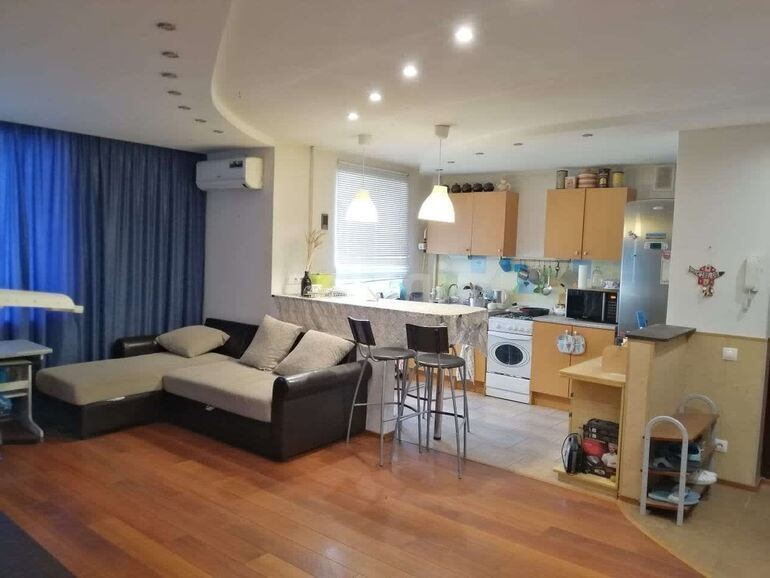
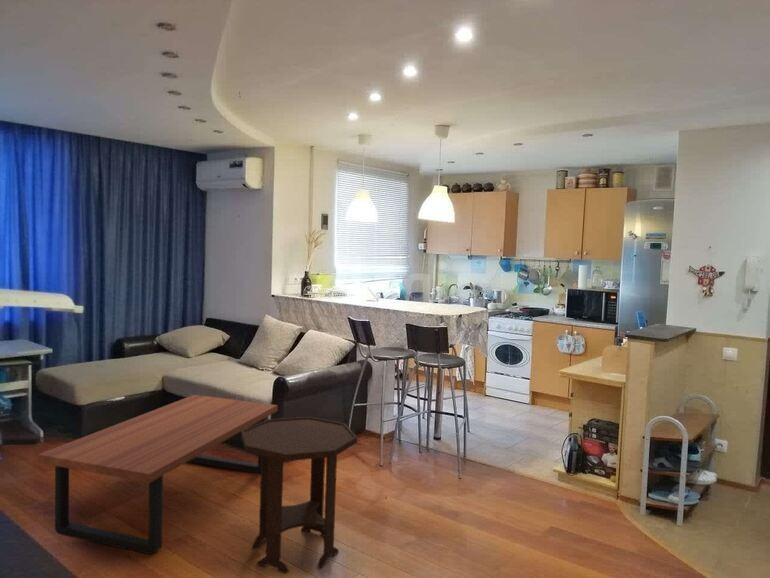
+ side table [240,416,358,575]
+ coffee table [37,394,279,555]
